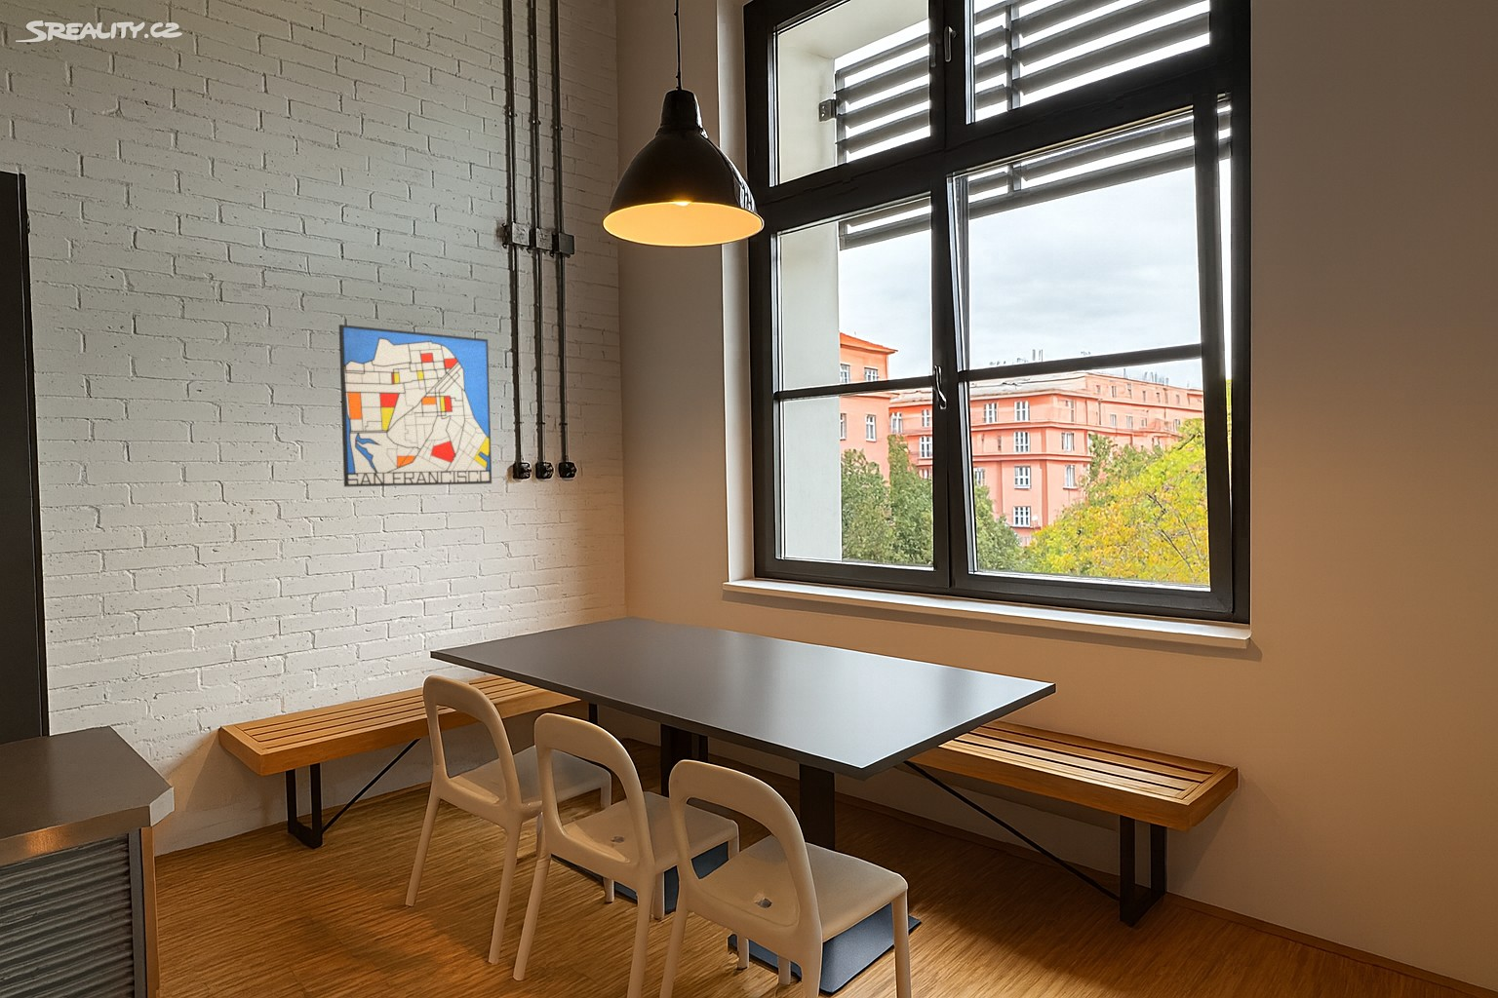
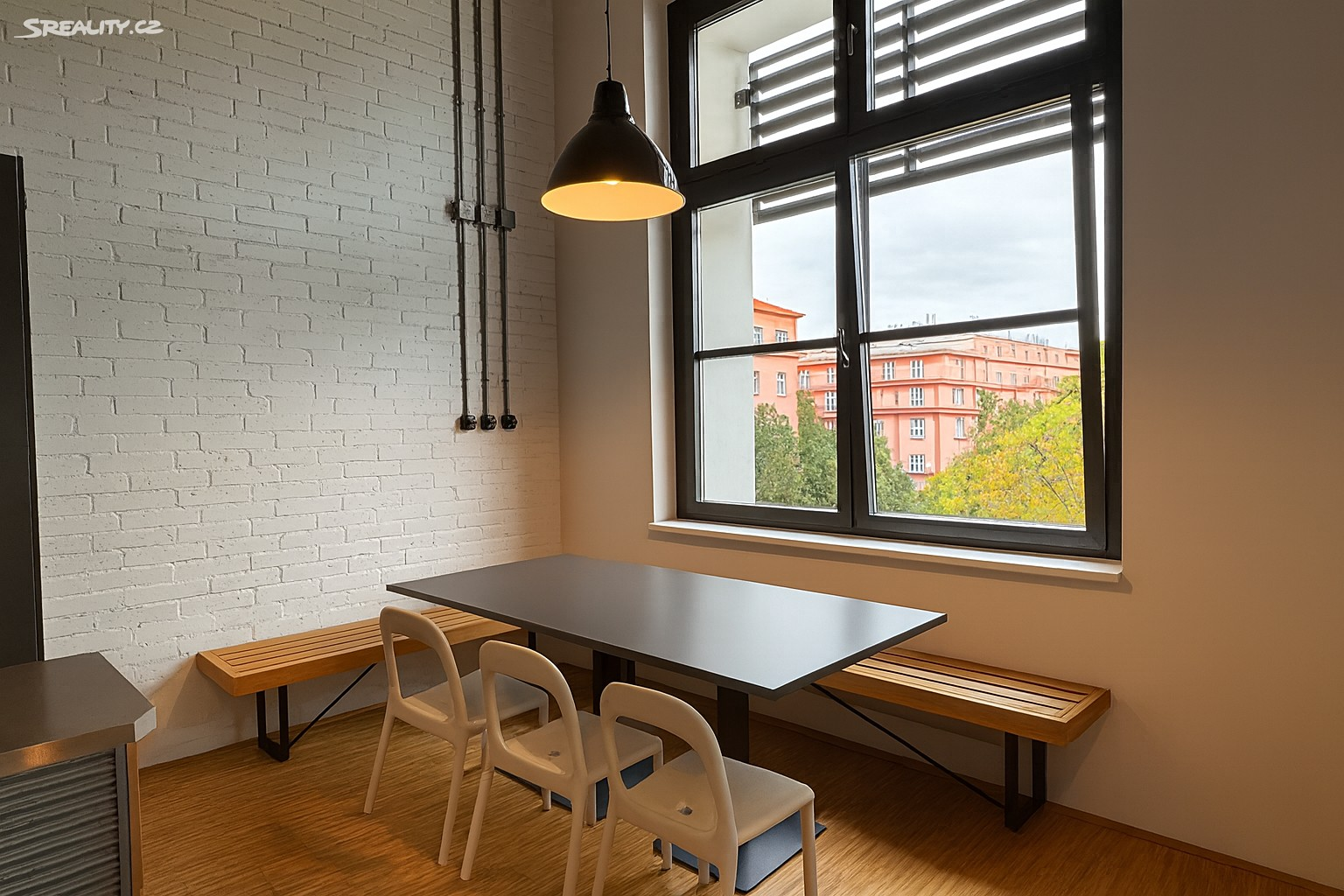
- wall art [339,323,493,488]
